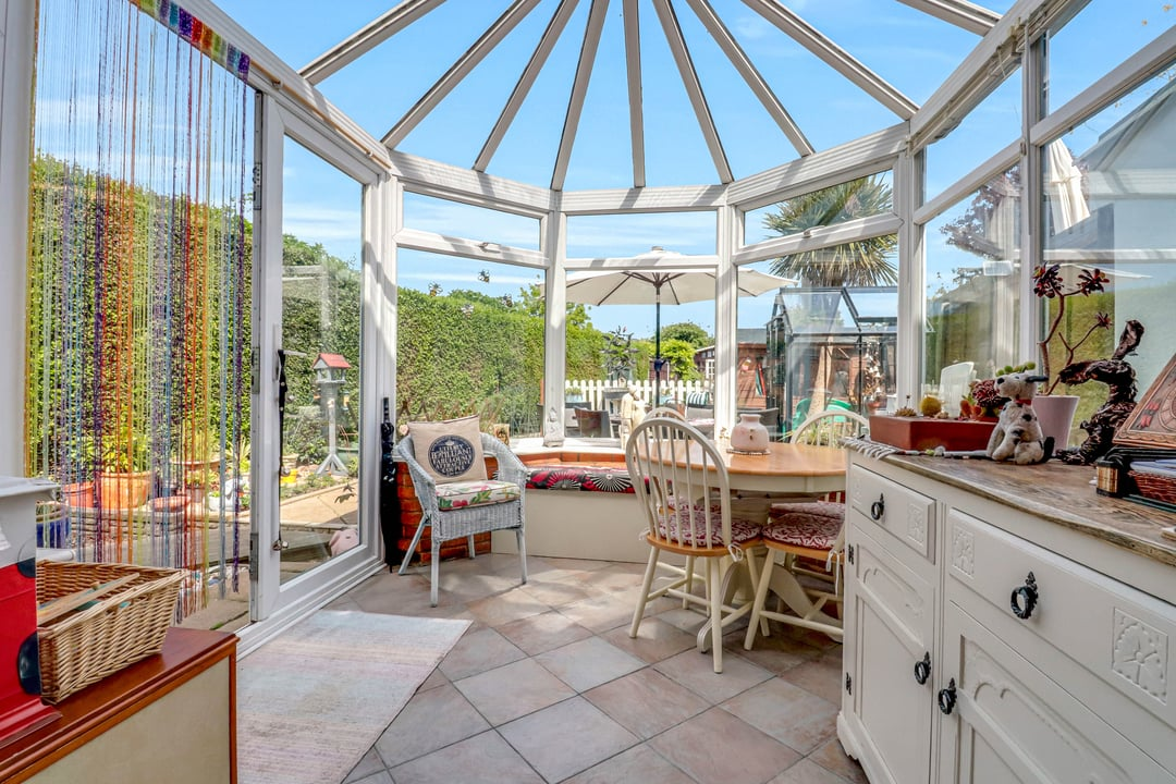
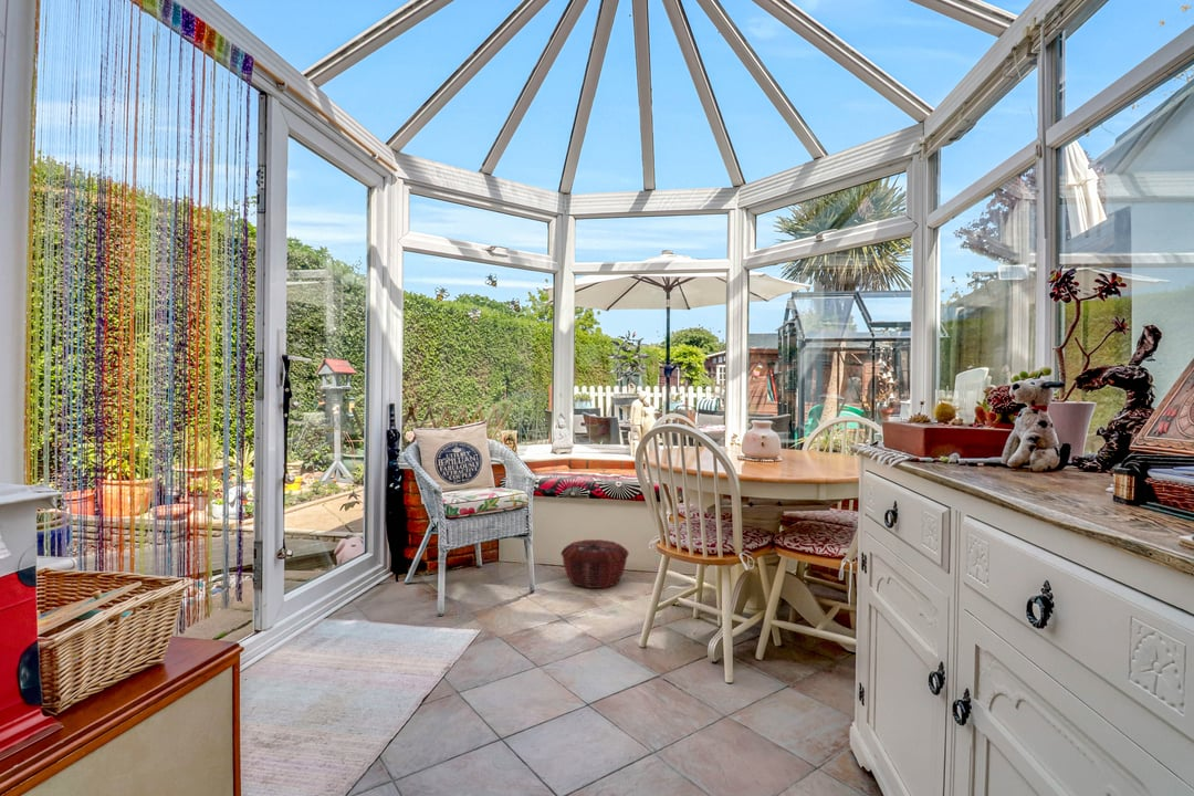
+ woven basket [559,538,630,589]
